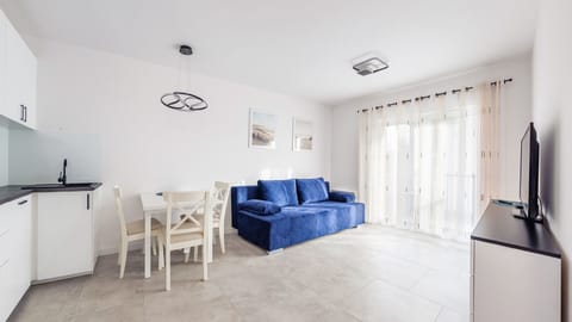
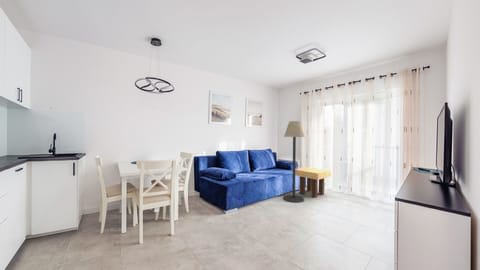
+ floor lamp [282,120,306,204]
+ side table [295,166,332,199]
